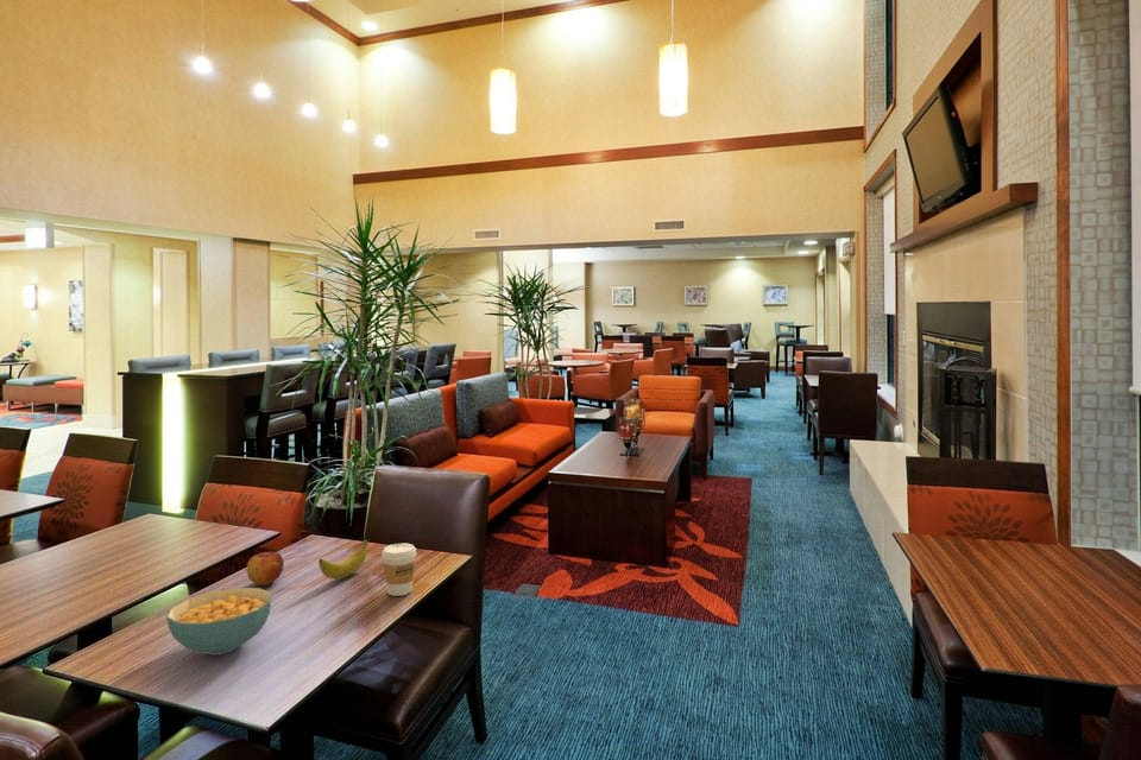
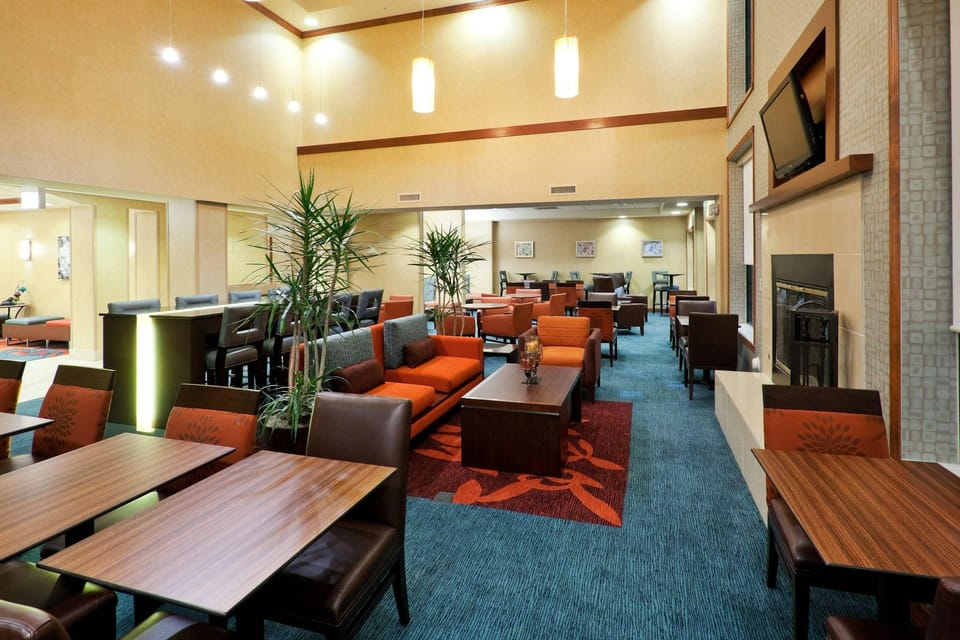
- banana [317,539,370,581]
- coffee cup [380,543,417,597]
- cereal bowl [165,587,273,657]
- apple [246,551,285,587]
